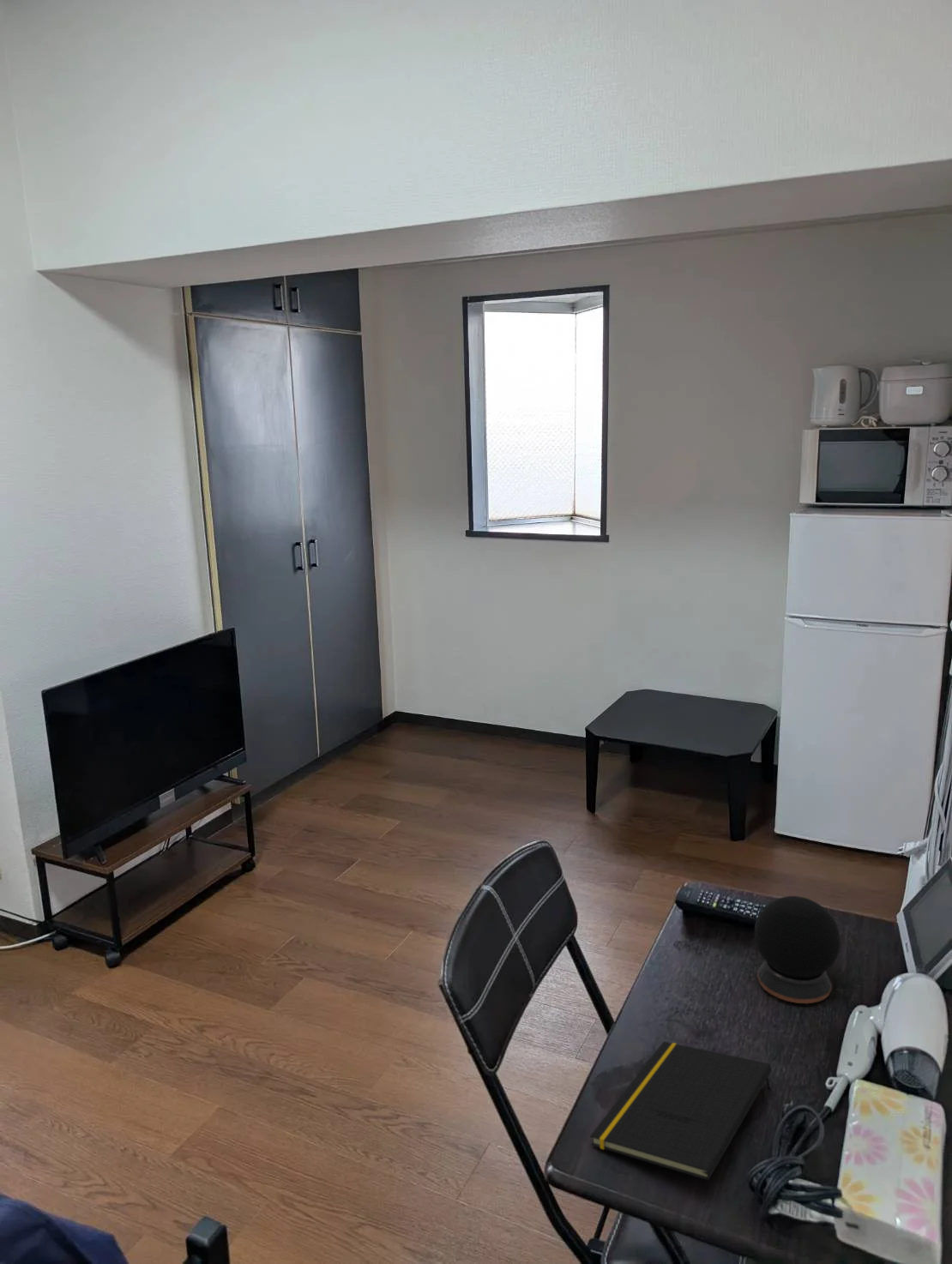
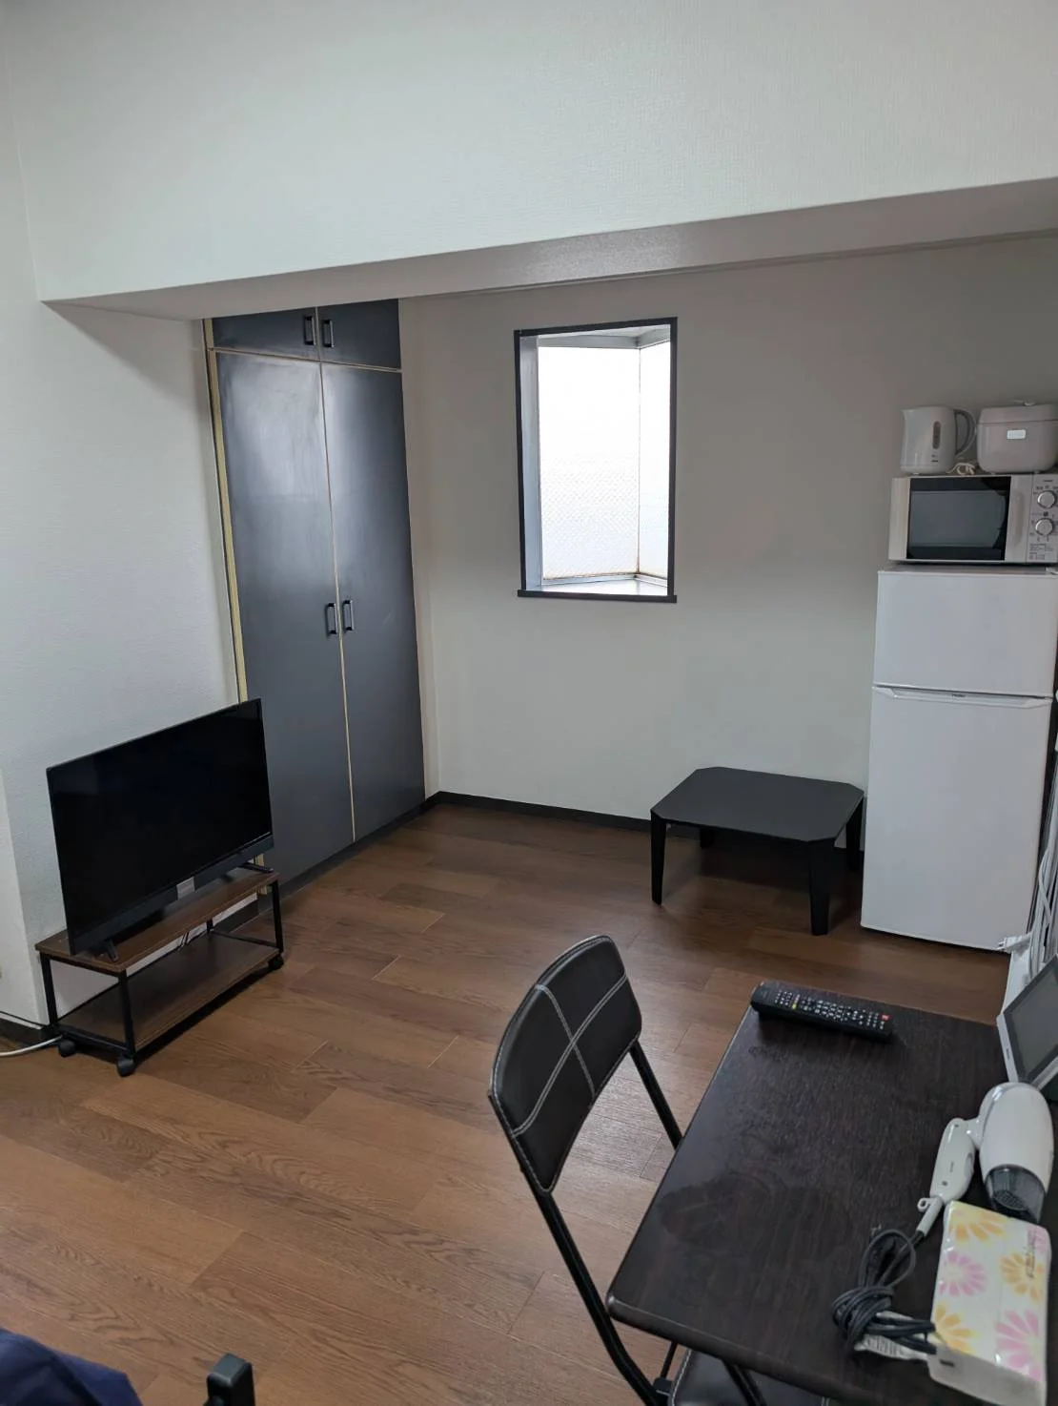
- notepad [589,1041,772,1181]
- speaker [754,895,841,1004]
